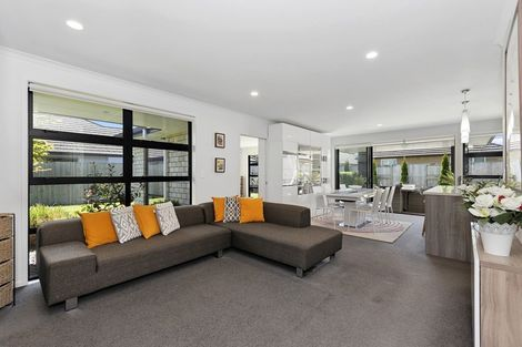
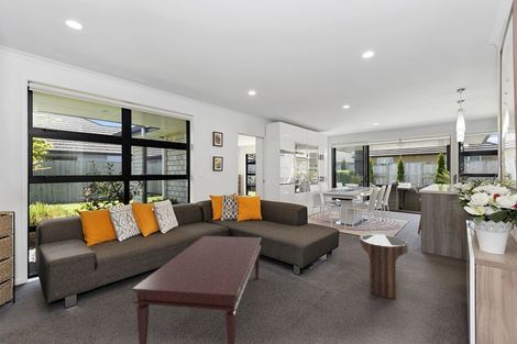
+ side table [359,233,409,300]
+ coffee table [131,235,263,344]
